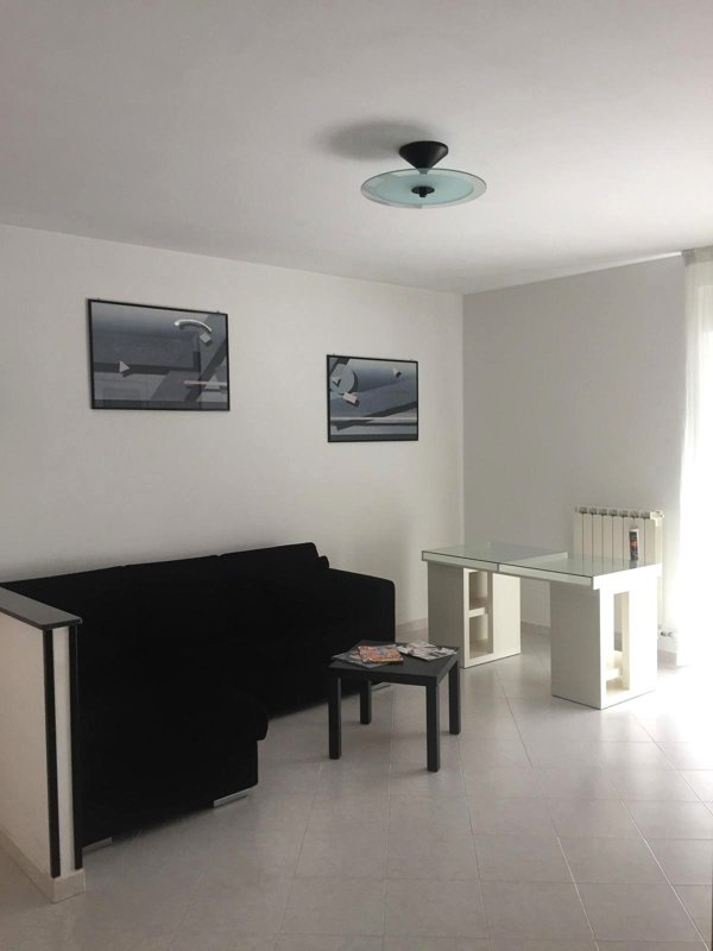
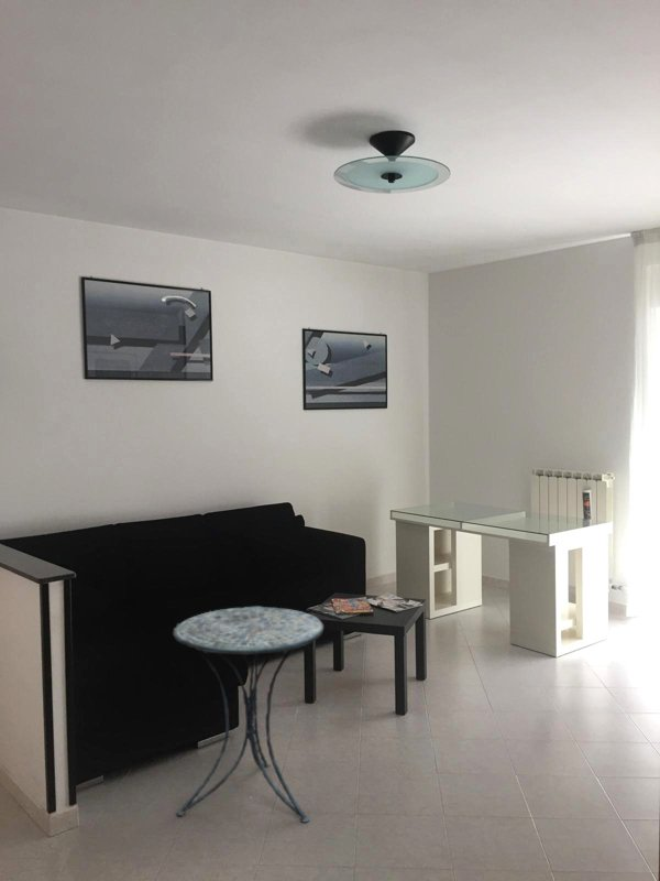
+ side table [172,605,324,824]
